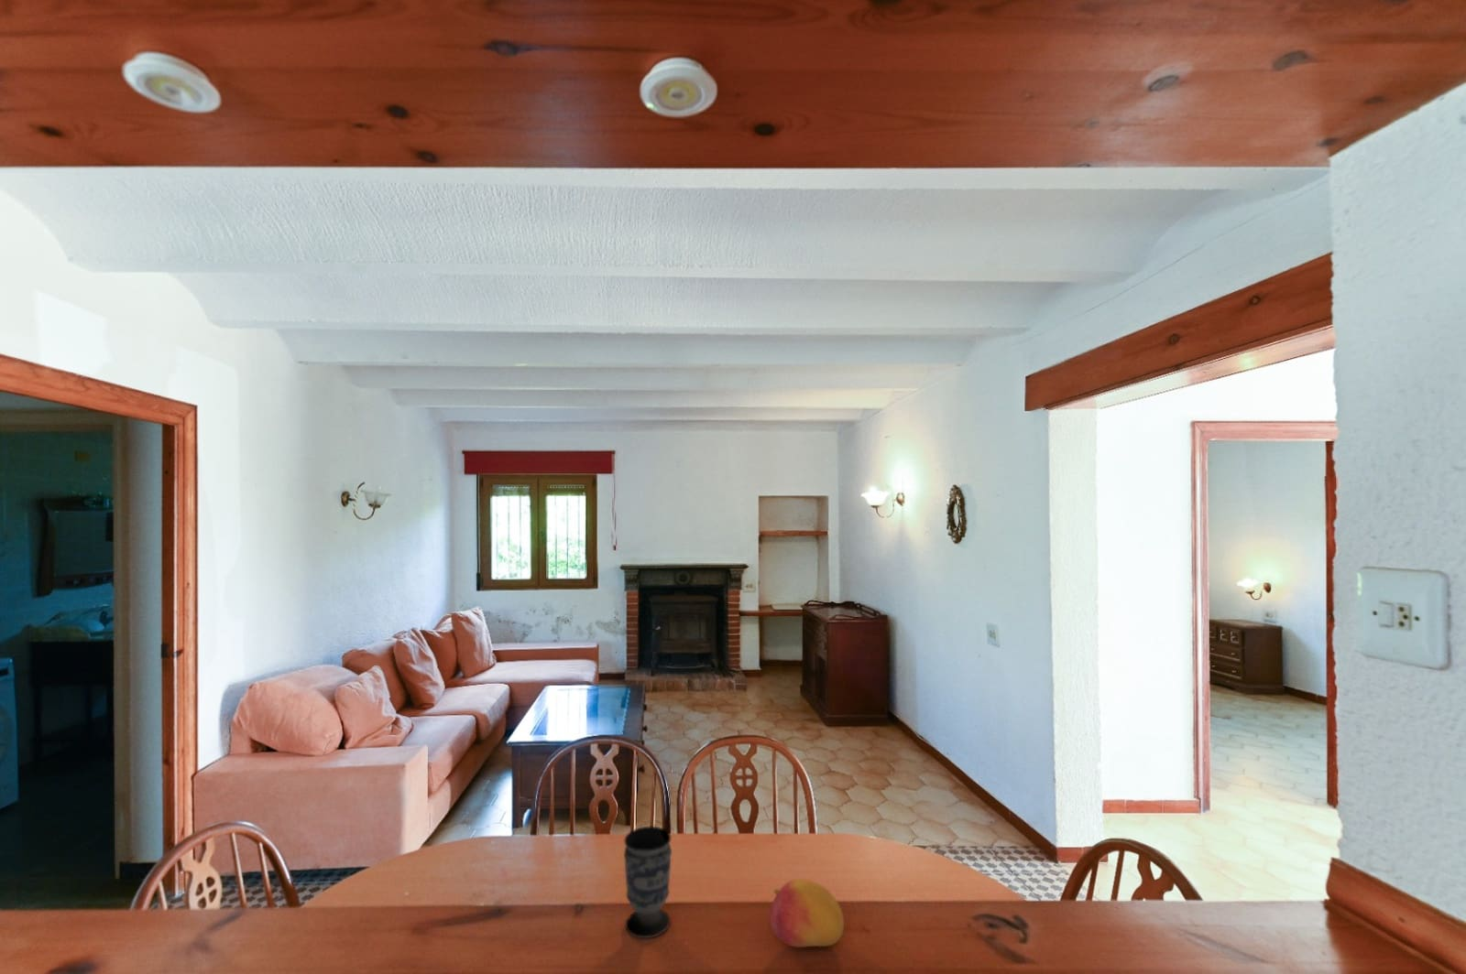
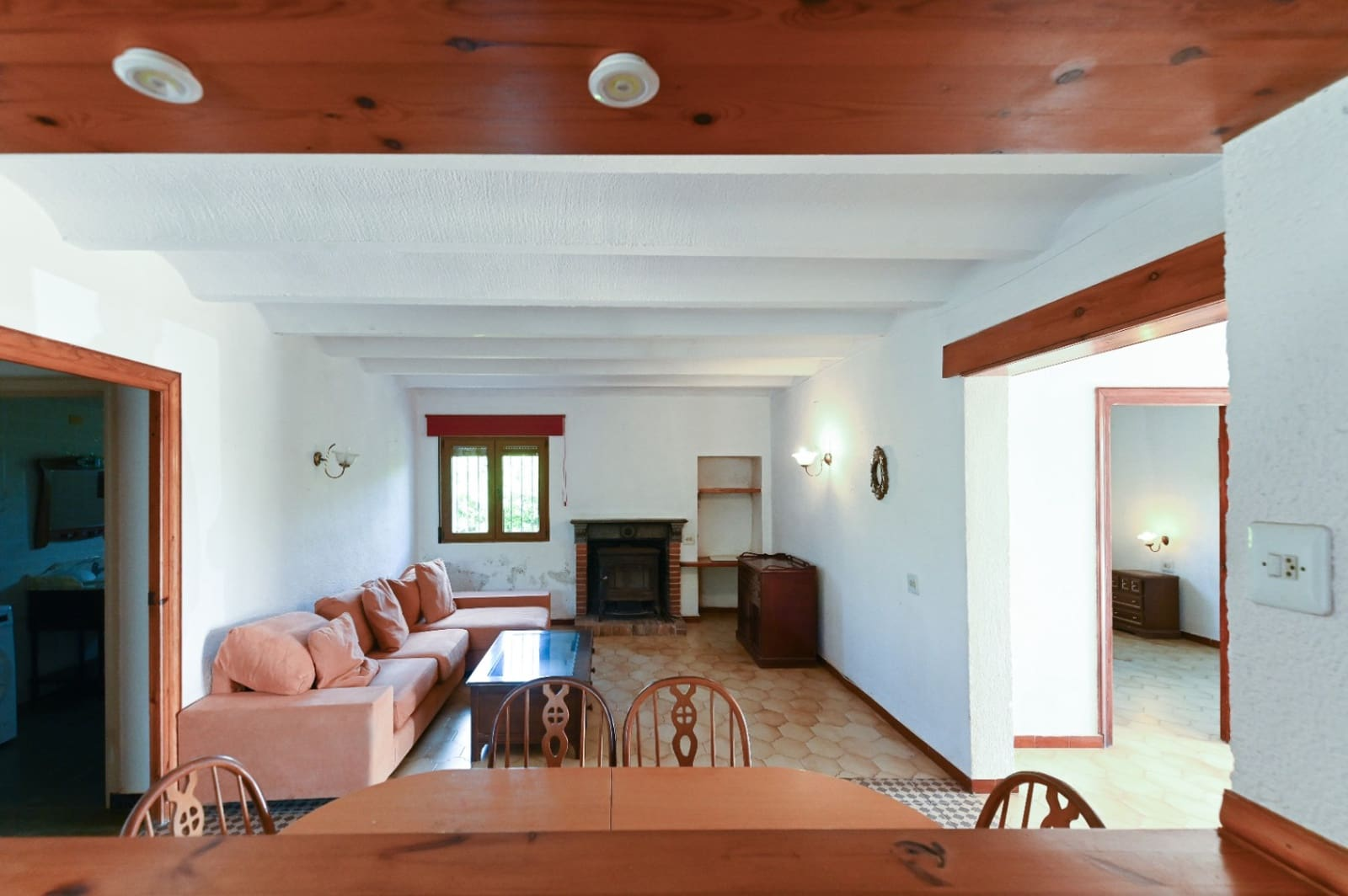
- fruit [770,878,845,948]
- cup [623,826,672,939]
